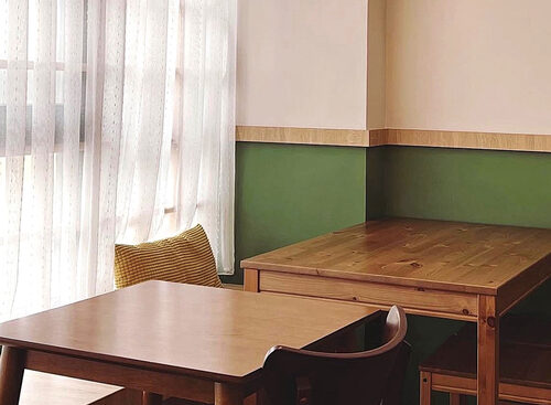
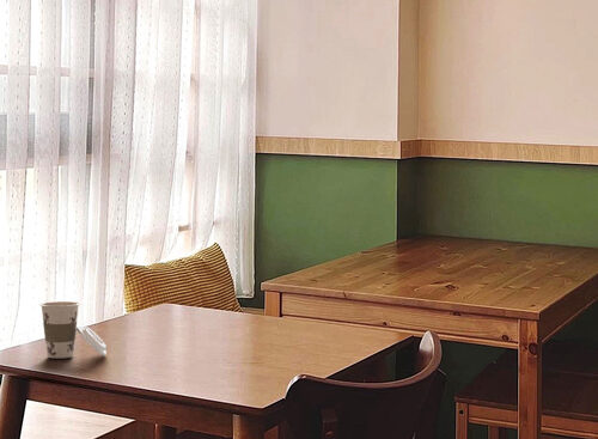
+ cup [38,300,108,360]
